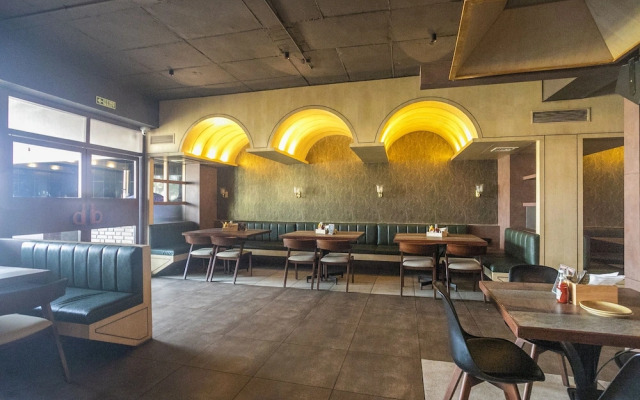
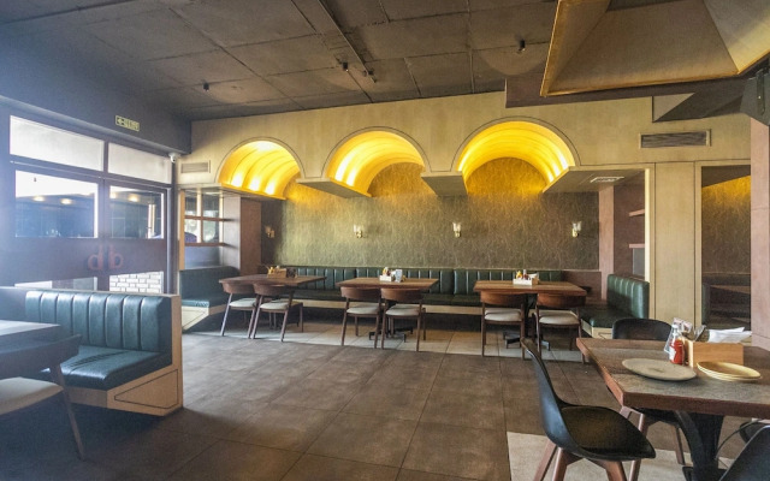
+ plate [621,357,698,381]
